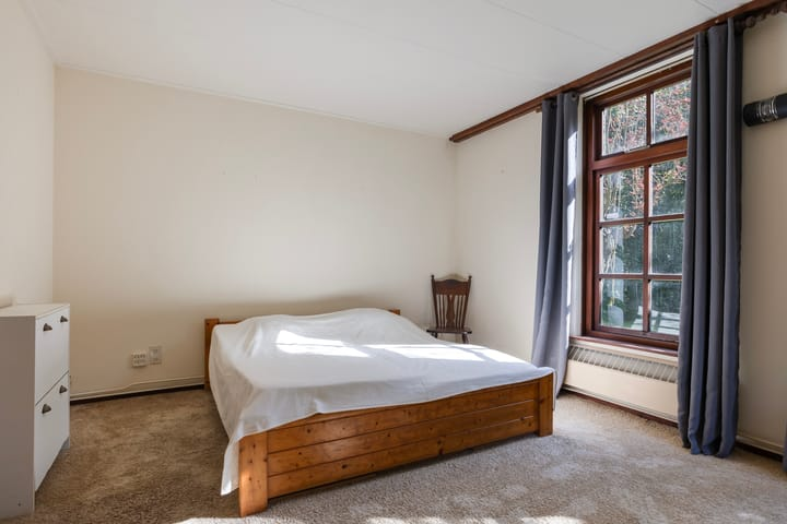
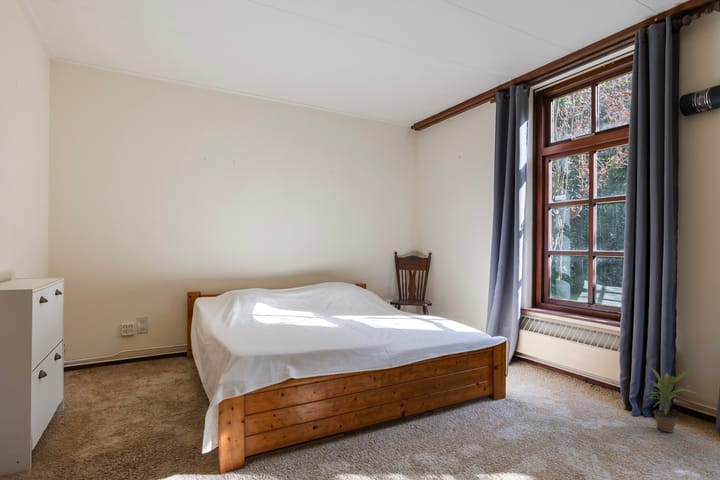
+ potted plant [645,366,697,434]
